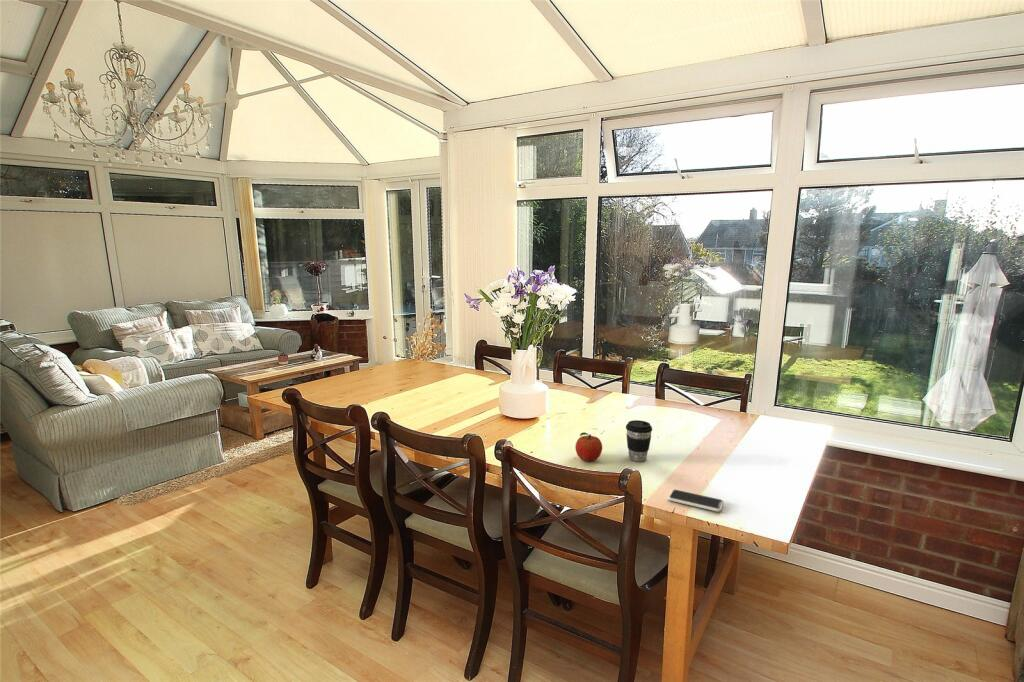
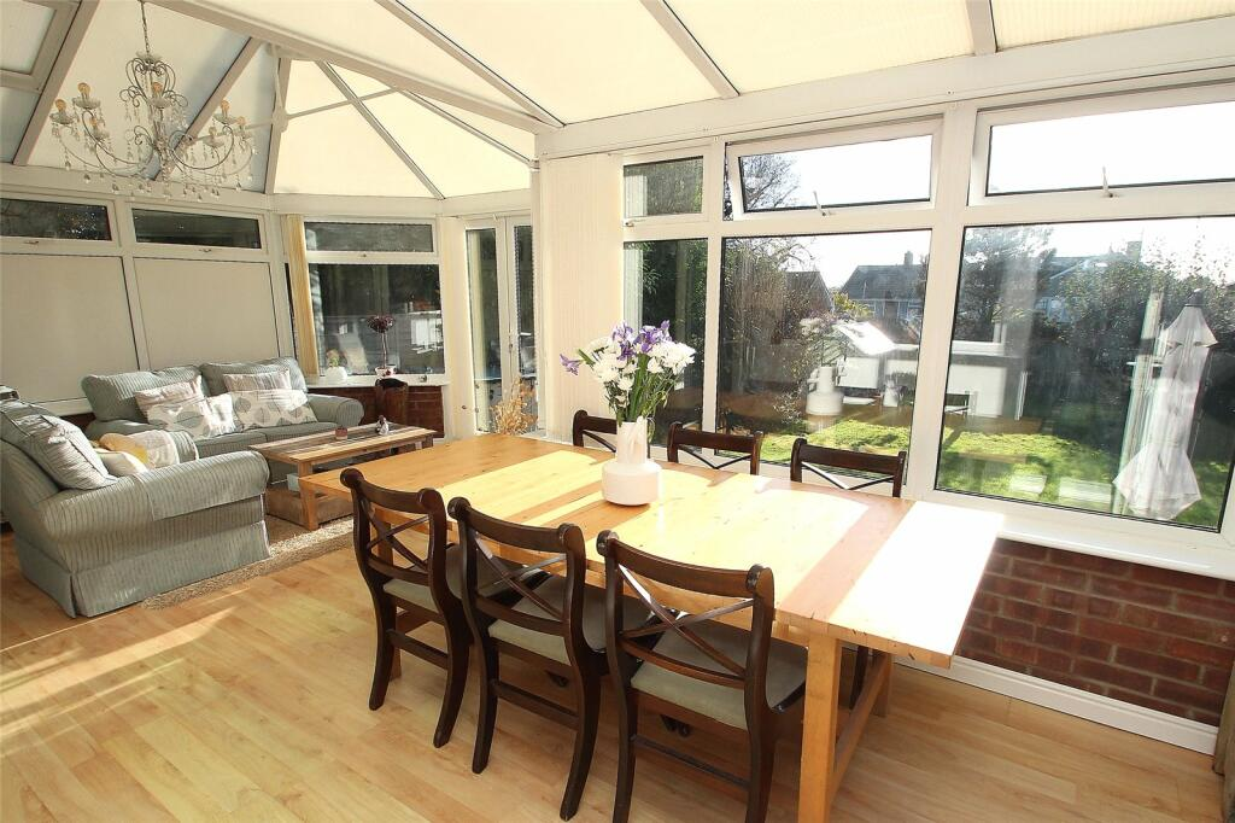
- fruit [574,431,603,462]
- coffee cup [625,419,653,463]
- smartphone [667,488,725,513]
